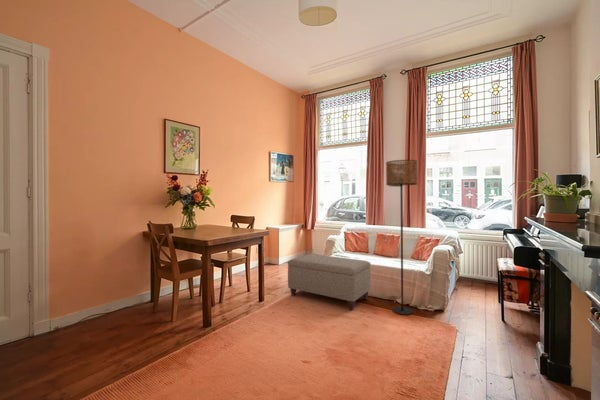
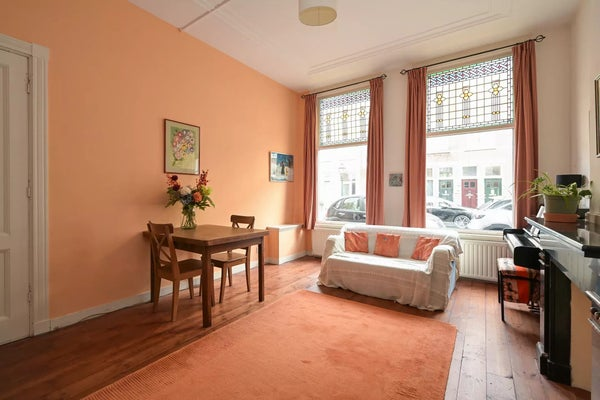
- ottoman [286,253,372,311]
- floor lamp [385,159,418,316]
